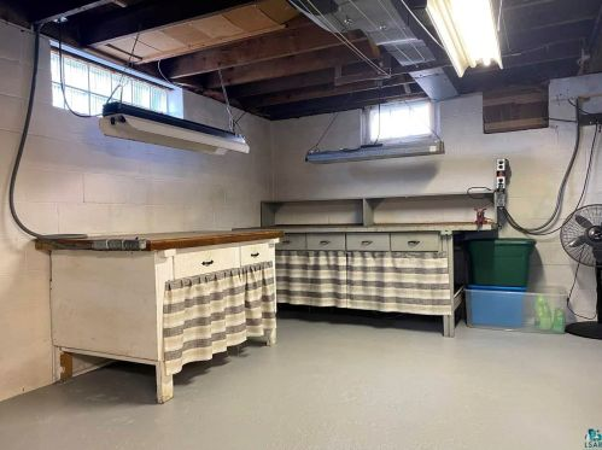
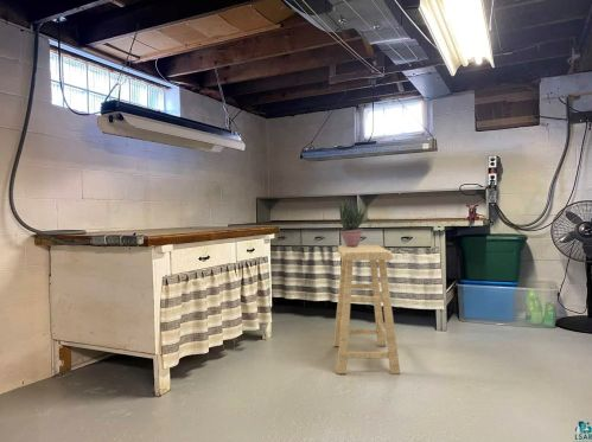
+ stool [332,244,401,376]
+ potted plant [338,197,367,246]
